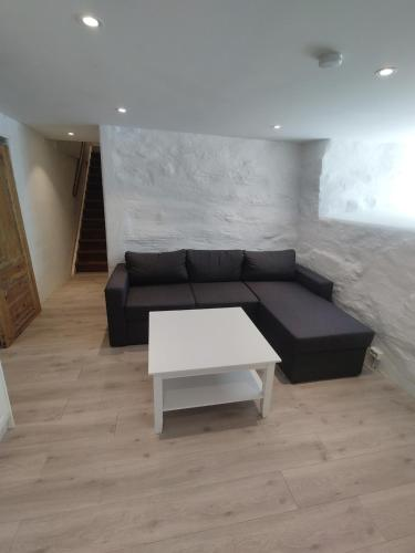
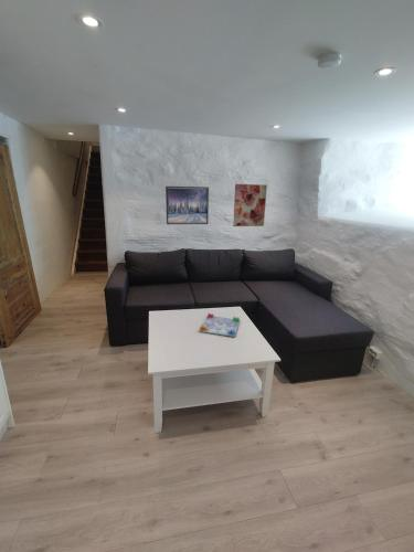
+ wall art [232,183,268,227]
+ board game [198,312,241,338]
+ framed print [164,185,210,225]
